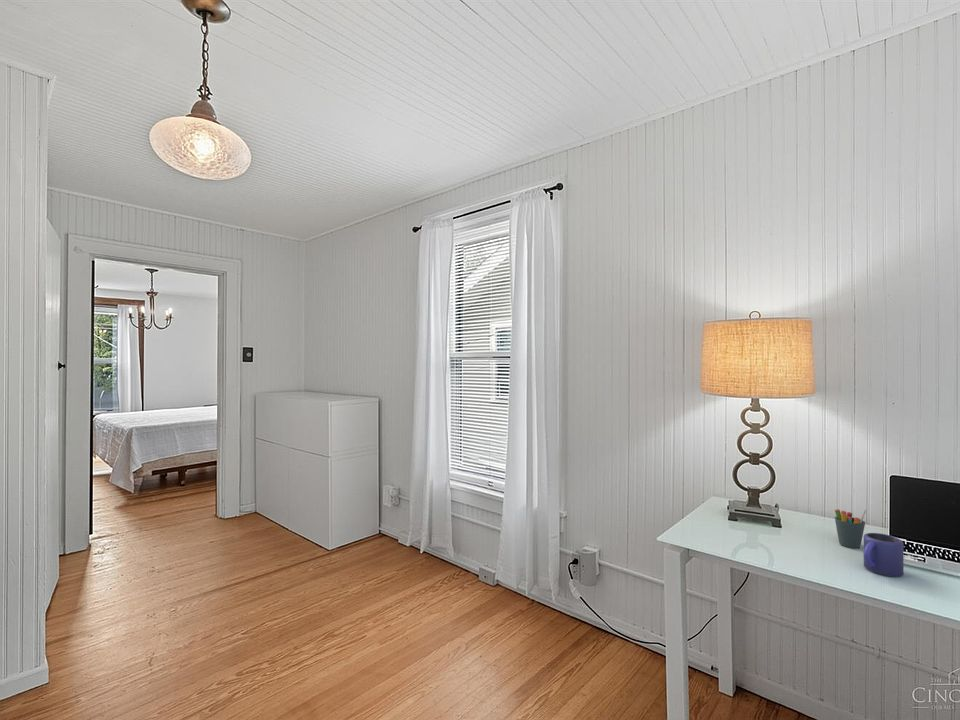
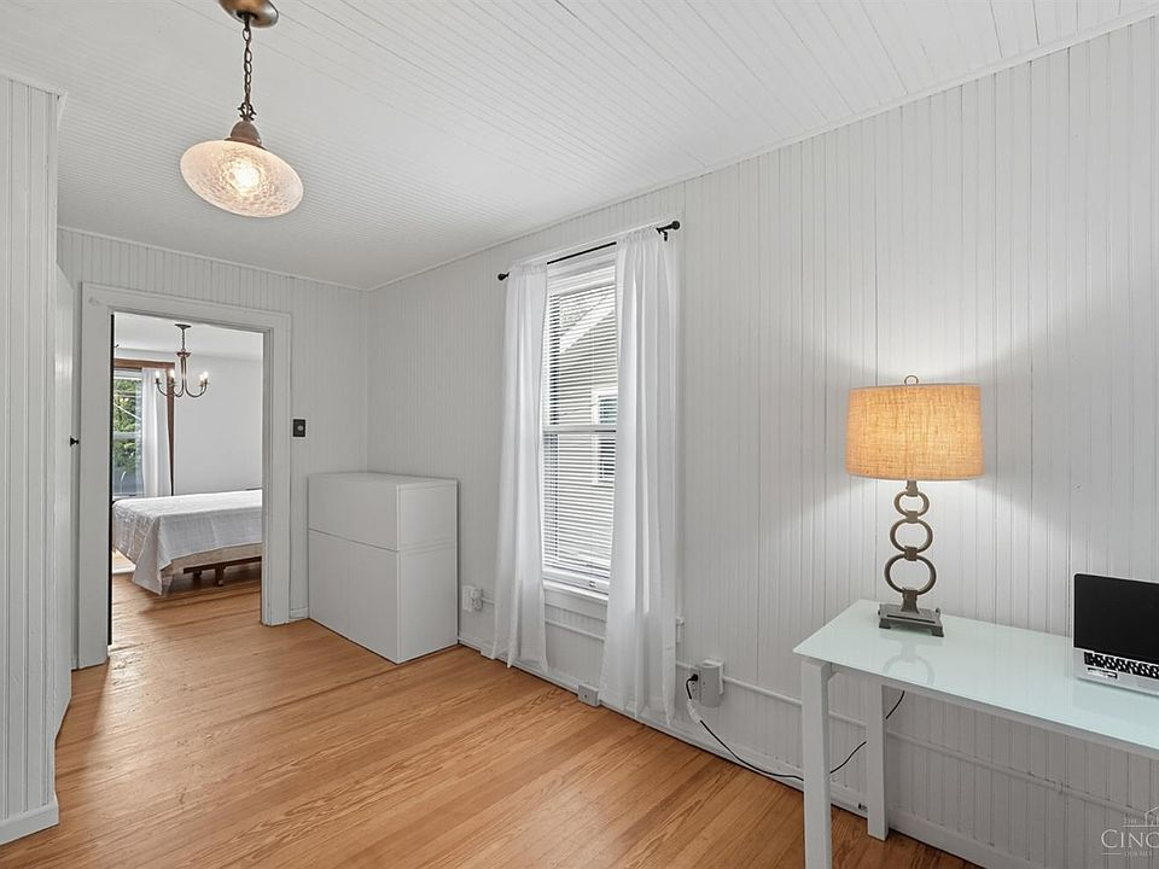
- pen holder [834,508,867,549]
- mug [863,532,905,577]
